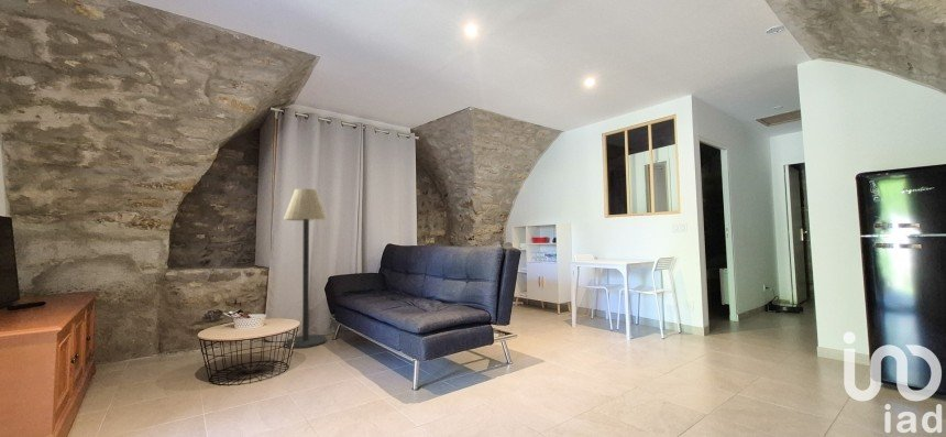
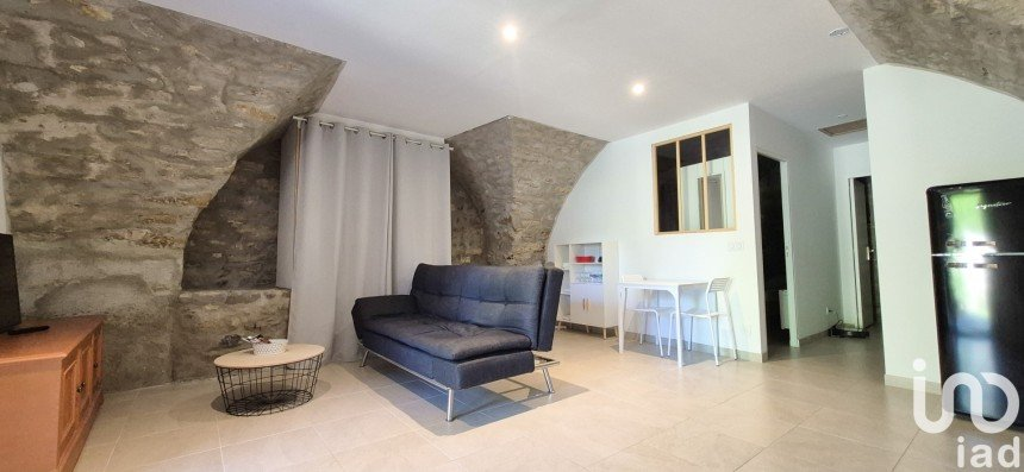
- floor lamp [283,188,329,349]
